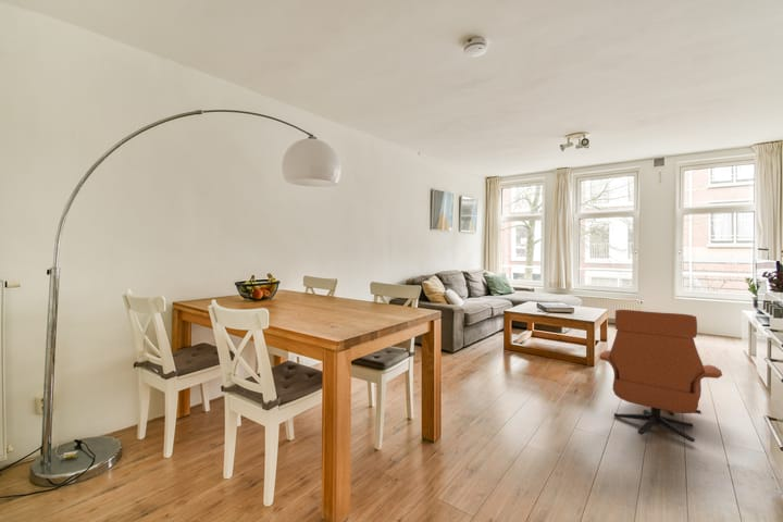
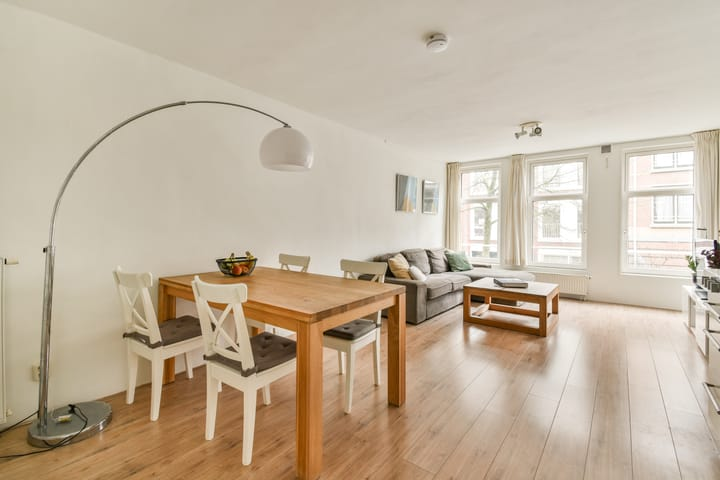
- lounge chair [598,309,723,443]
